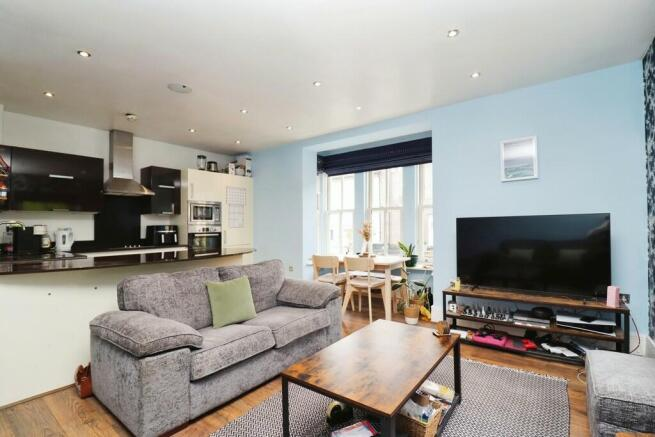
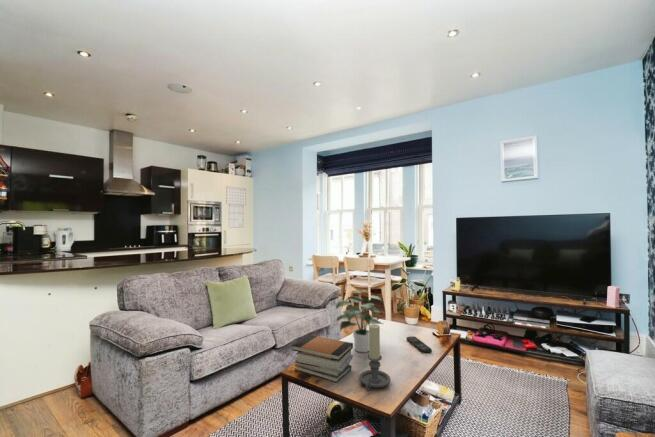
+ candle holder [358,324,392,392]
+ potted plant [335,289,384,353]
+ book stack [291,334,354,384]
+ remote control [405,335,433,354]
